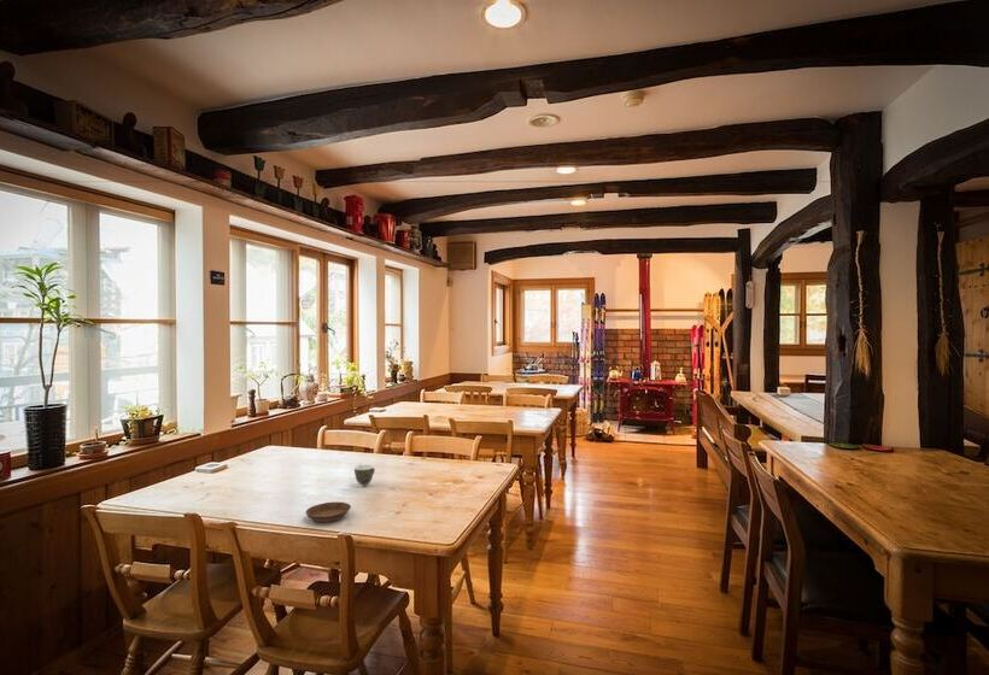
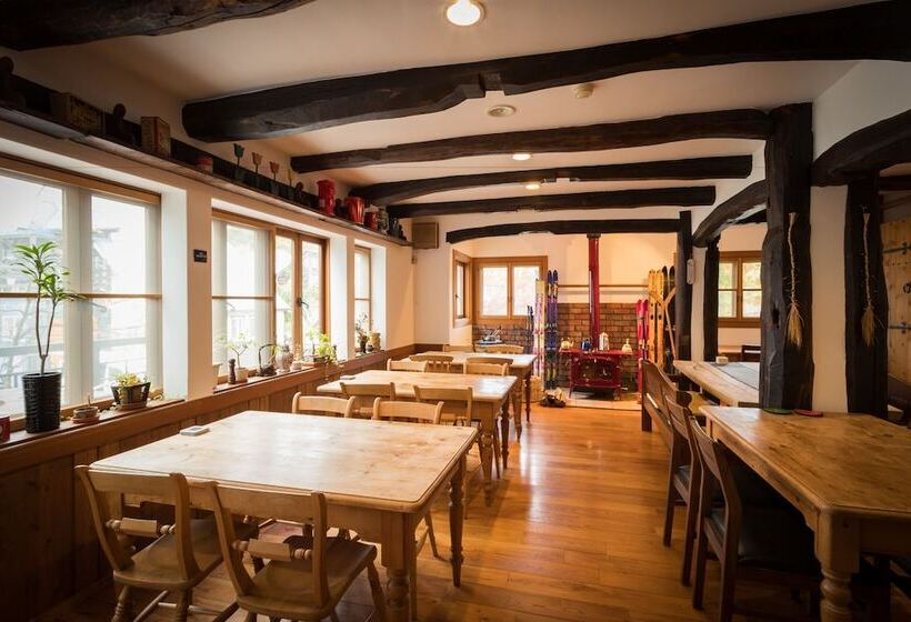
- teacup [353,463,376,487]
- saucer [304,501,352,523]
